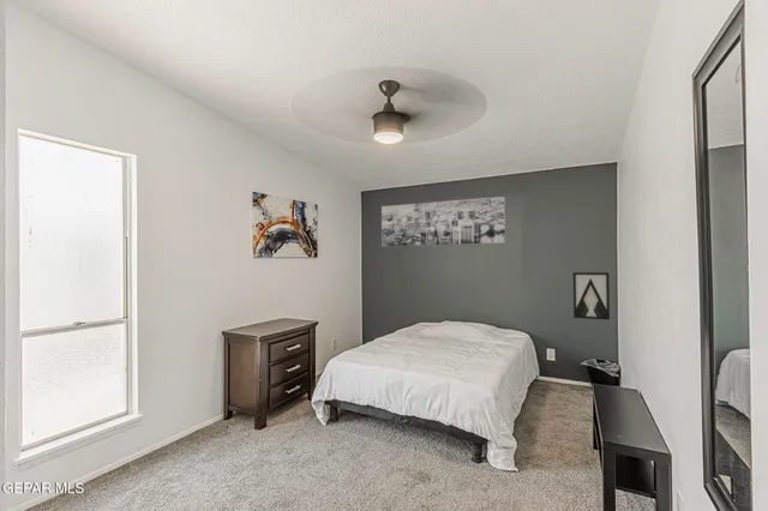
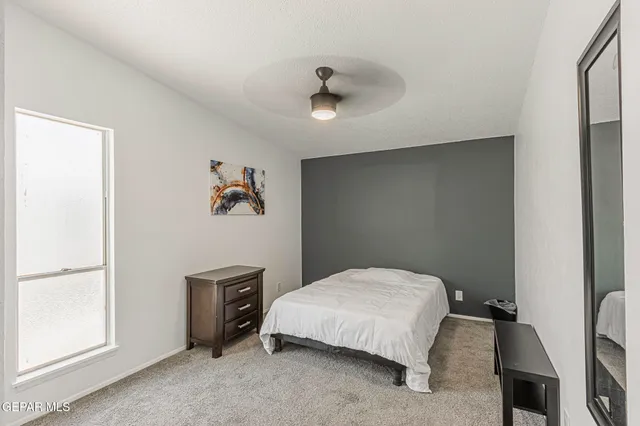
- wall art [380,196,506,247]
- wall art [572,271,611,321]
